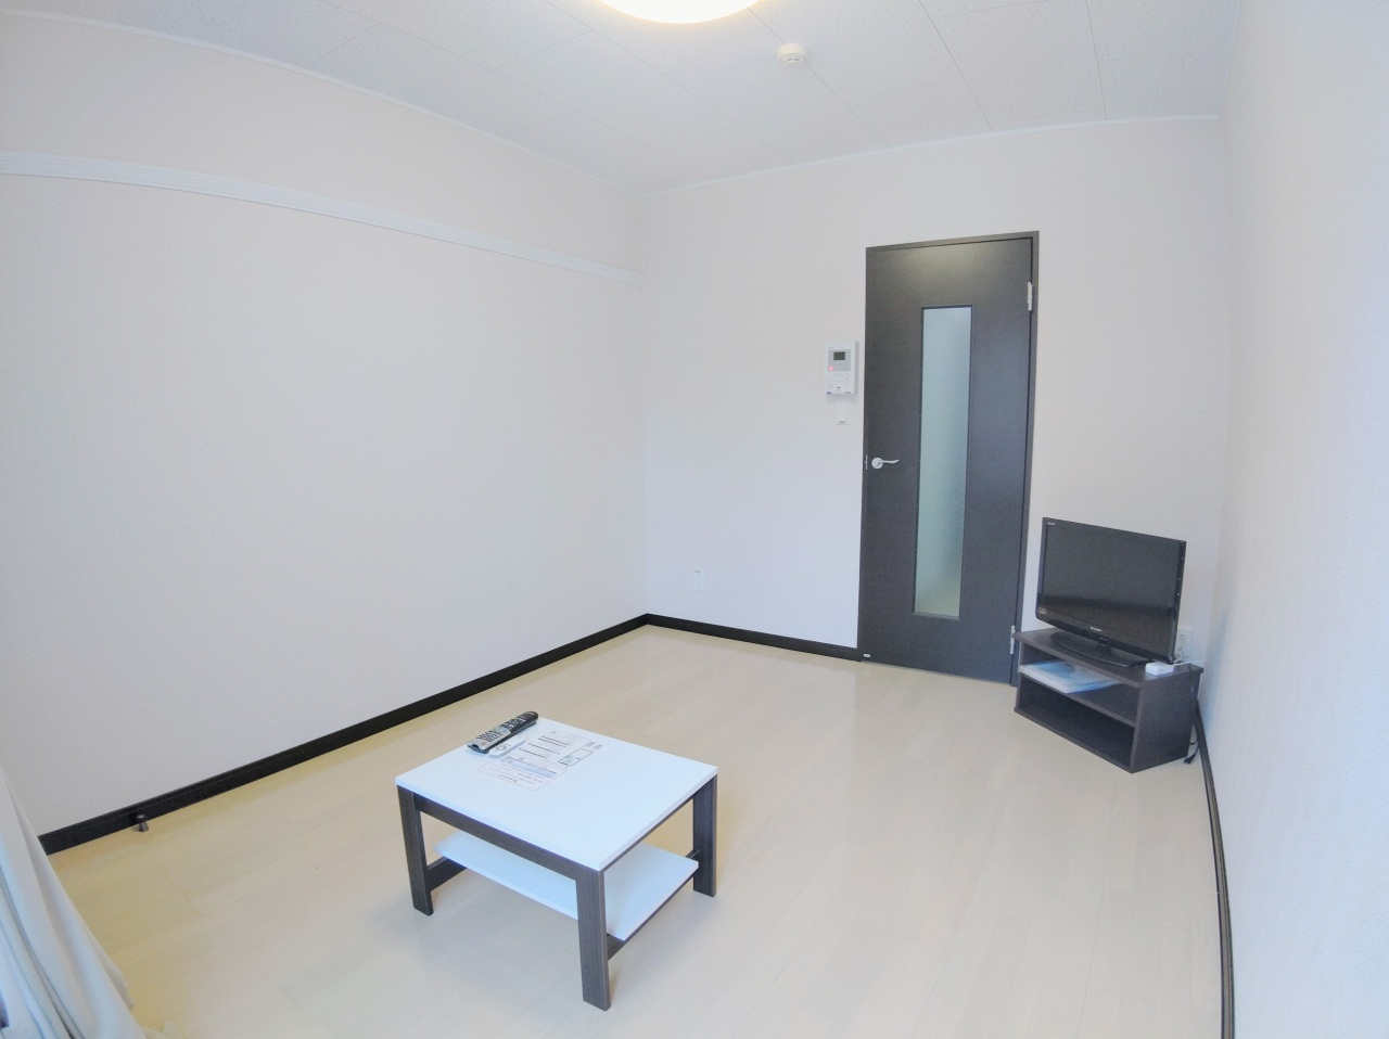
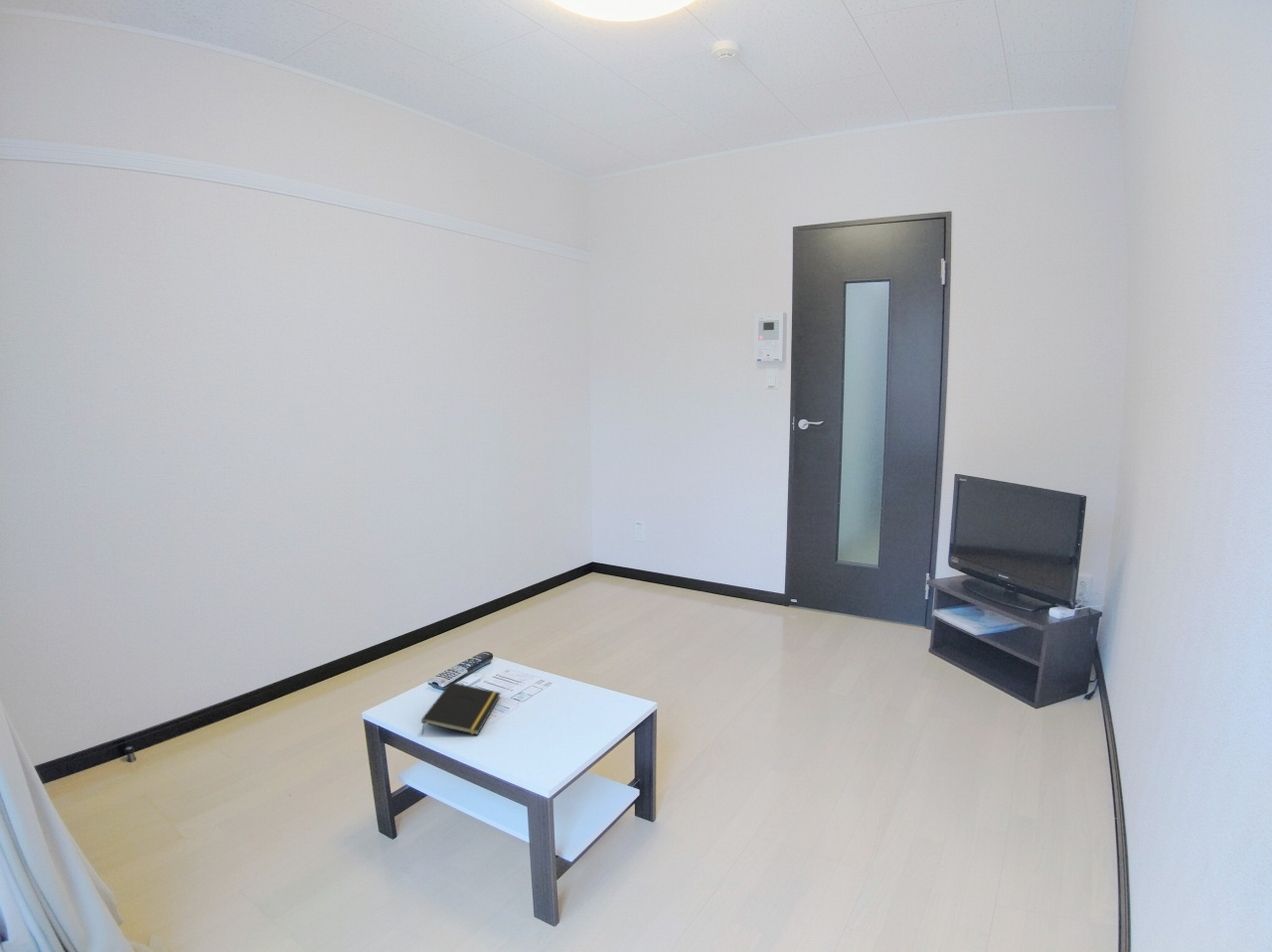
+ notepad [420,682,502,736]
